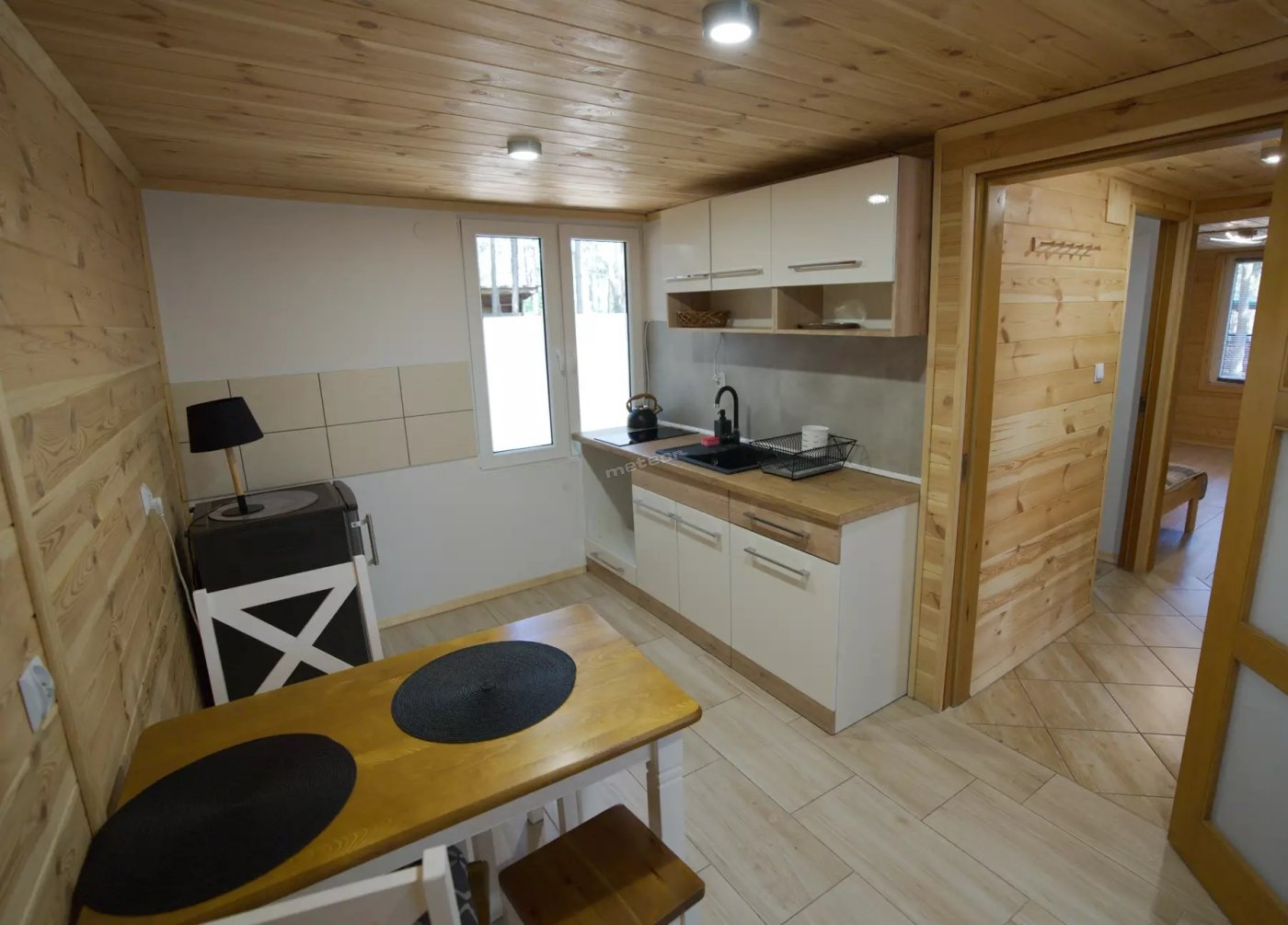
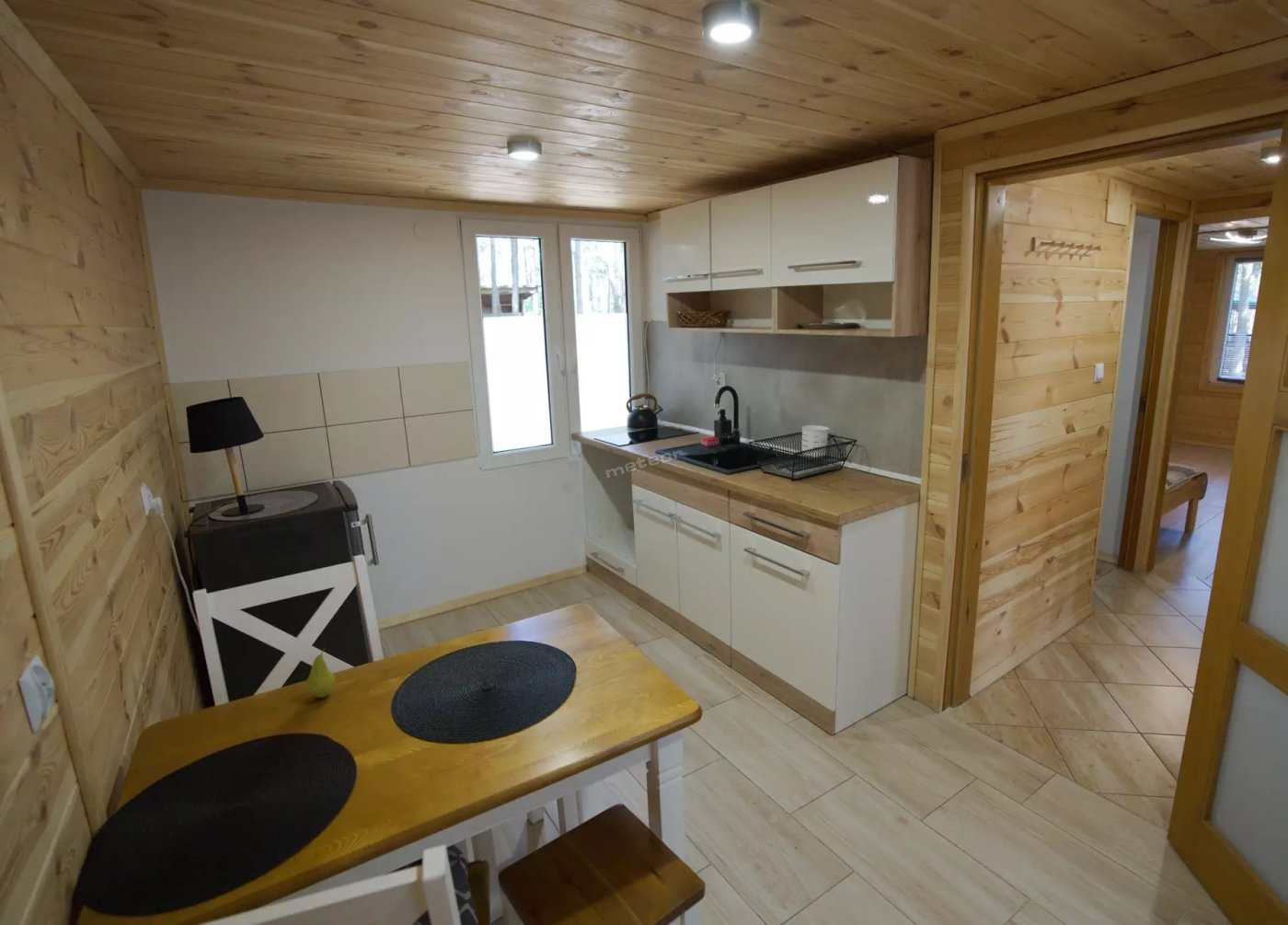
+ fruit [305,647,336,699]
